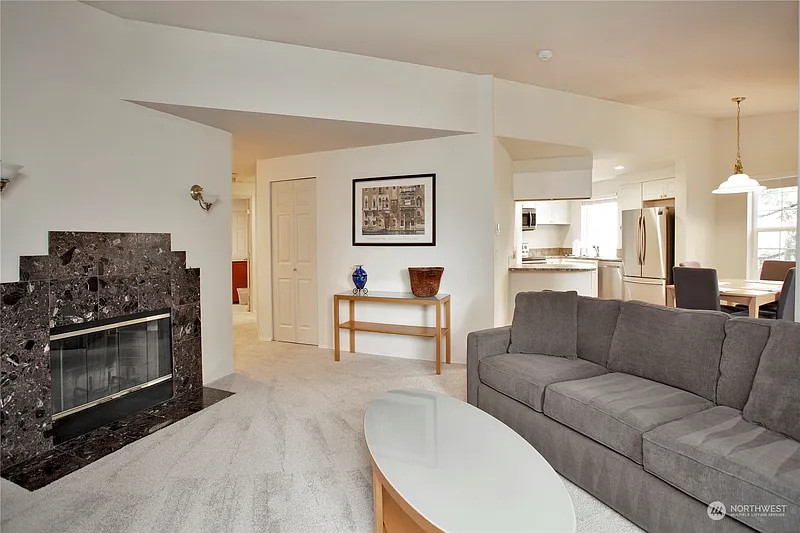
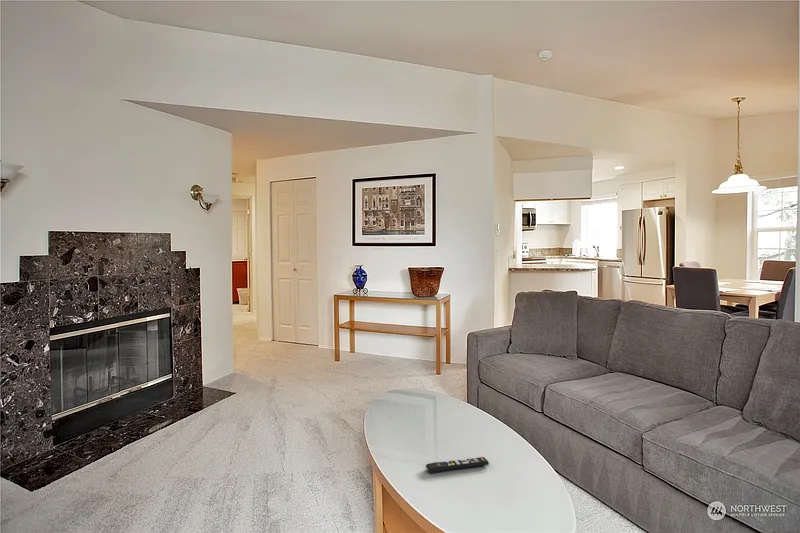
+ remote control [425,456,490,474]
